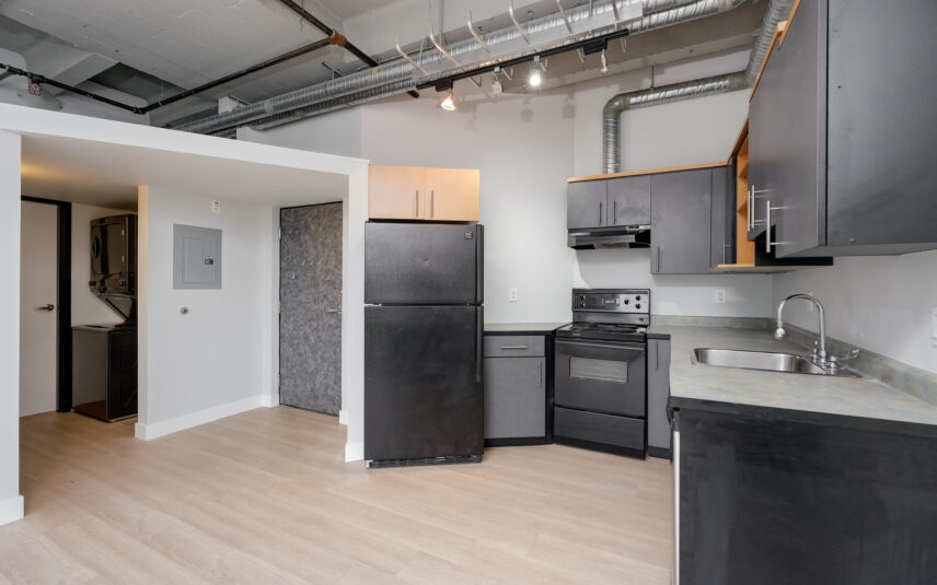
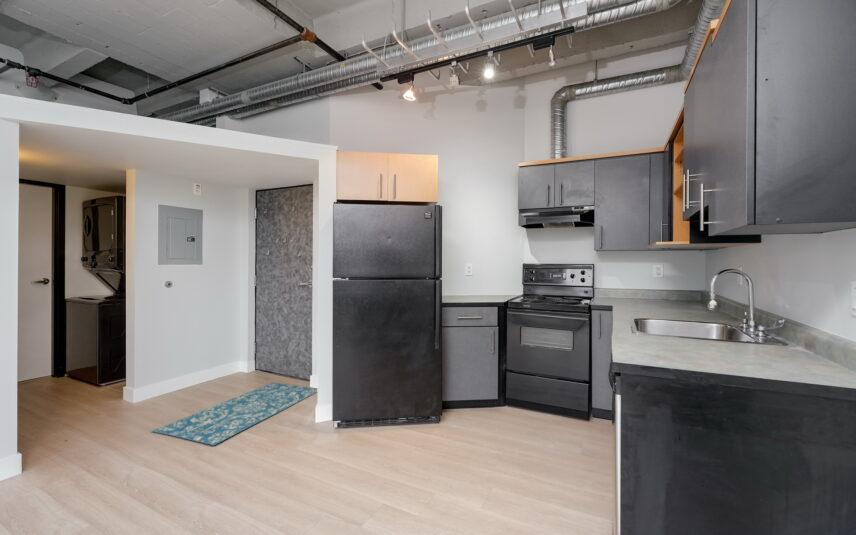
+ rug [150,381,318,446]
